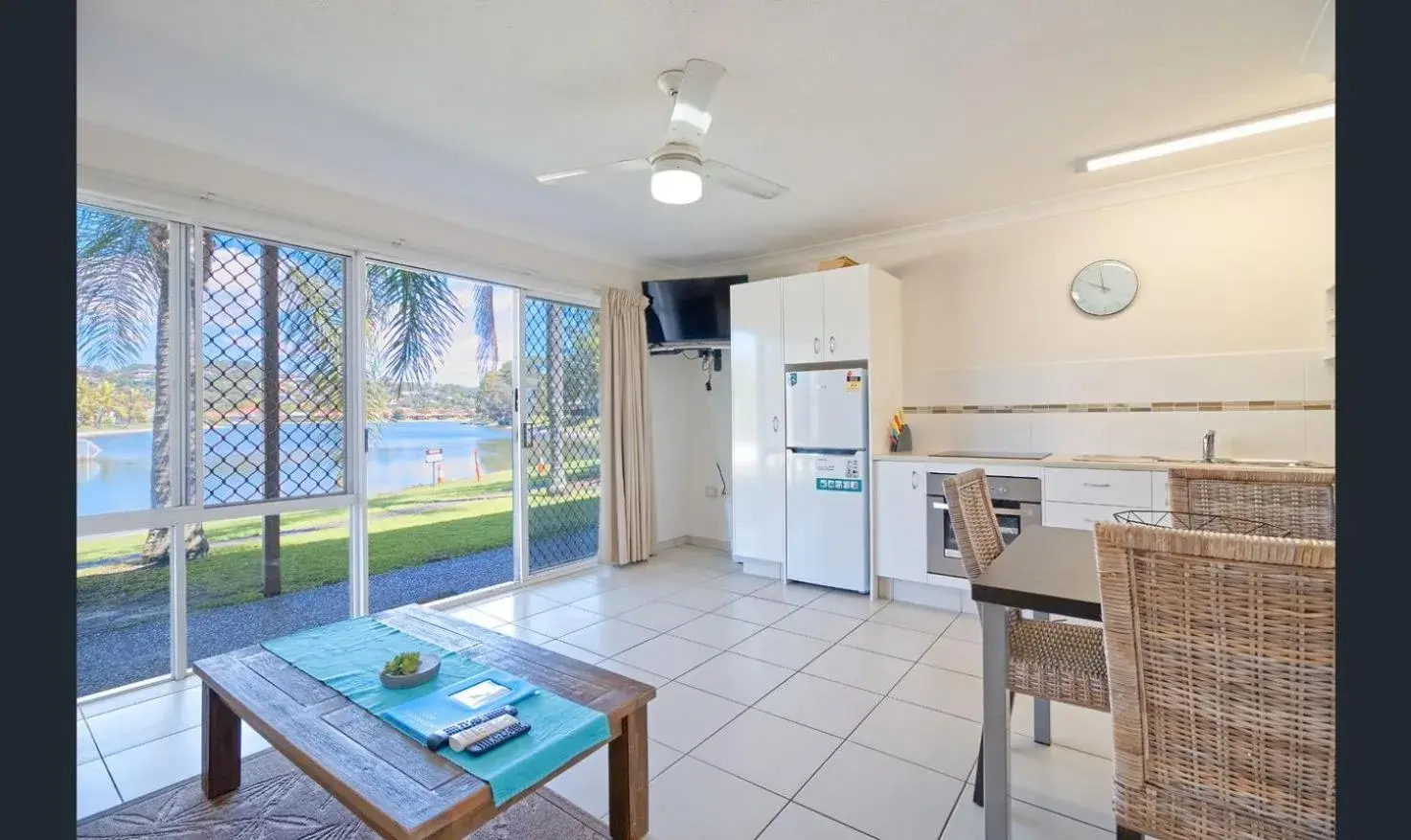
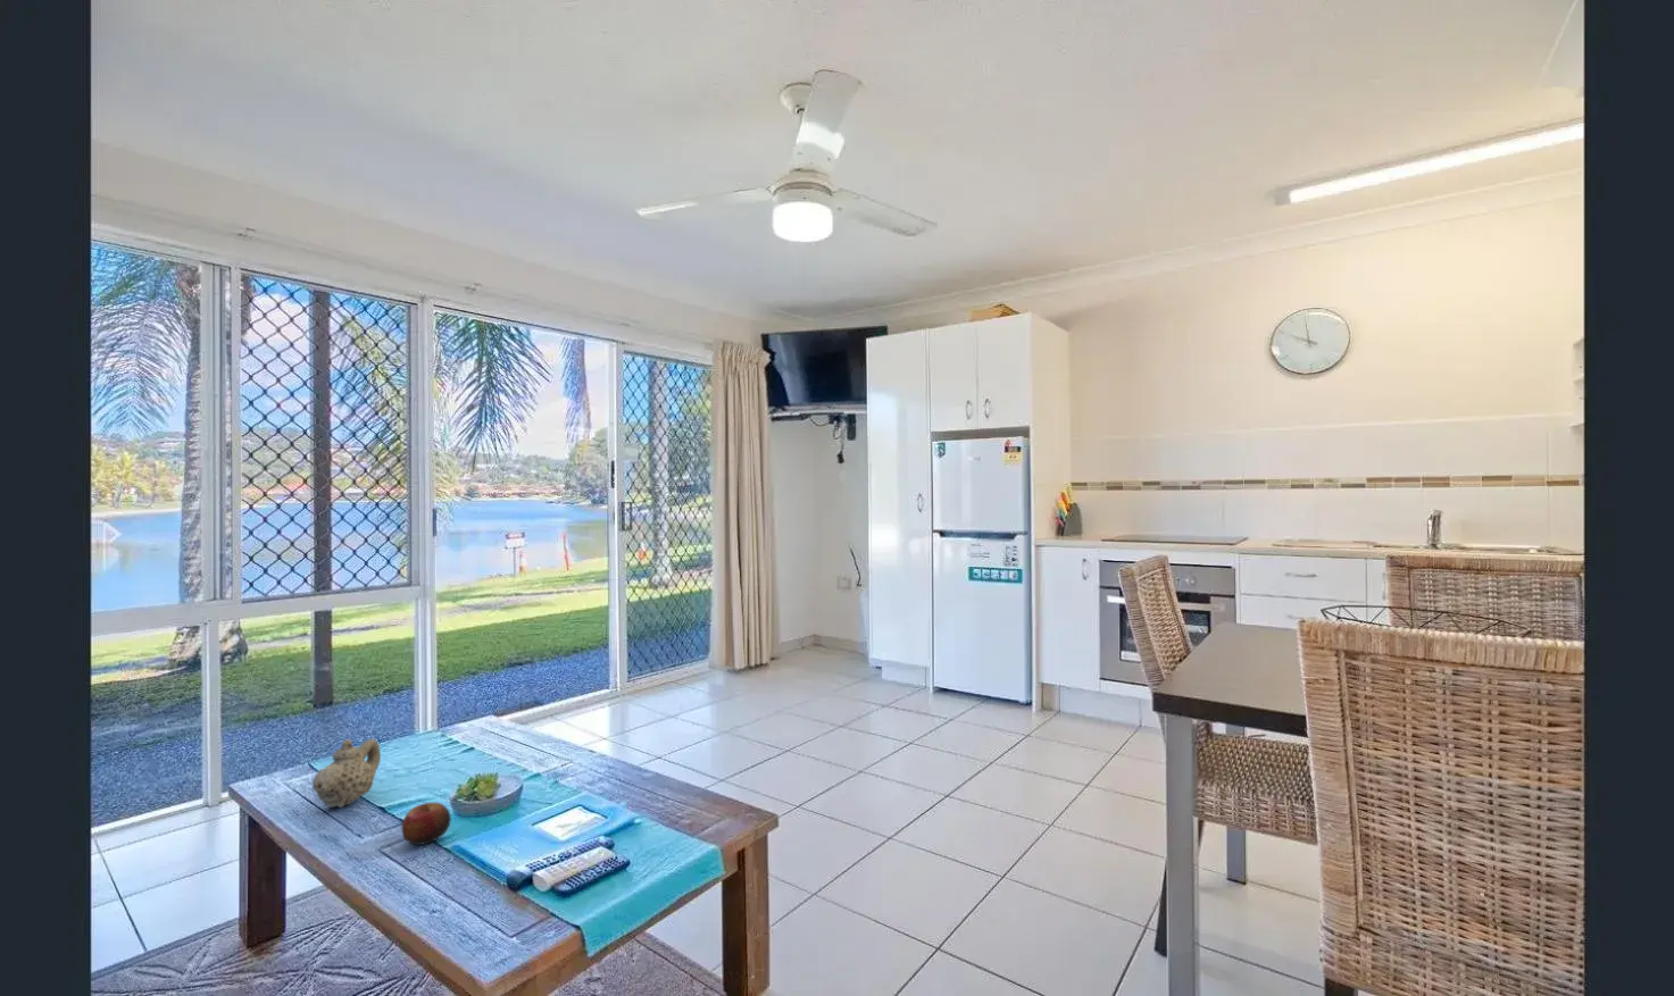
+ apple [401,802,452,847]
+ teapot [311,739,382,809]
